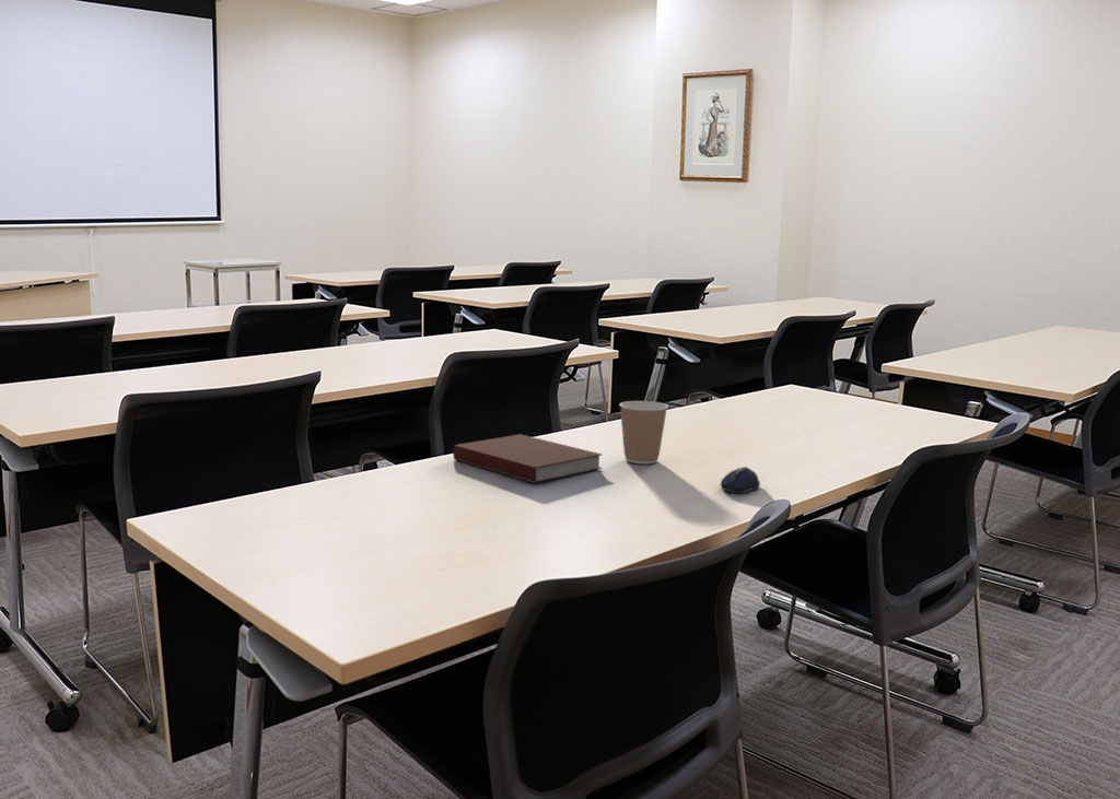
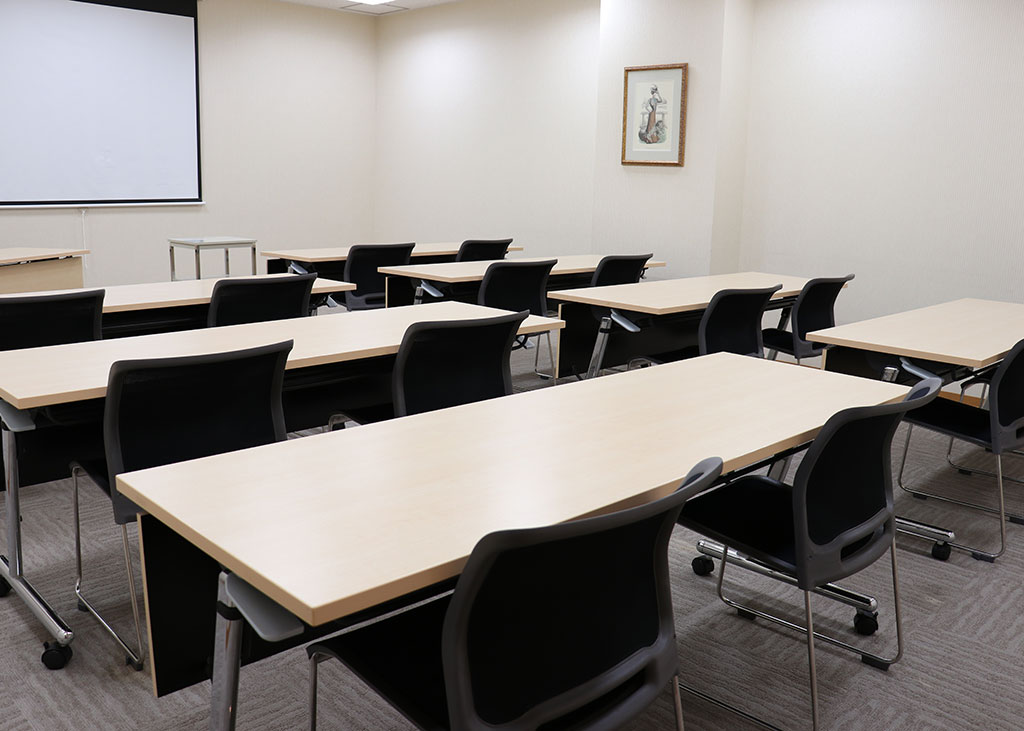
- computer mouse [720,466,761,494]
- coffee cup [618,400,669,465]
- notebook [452,433,604,484]
